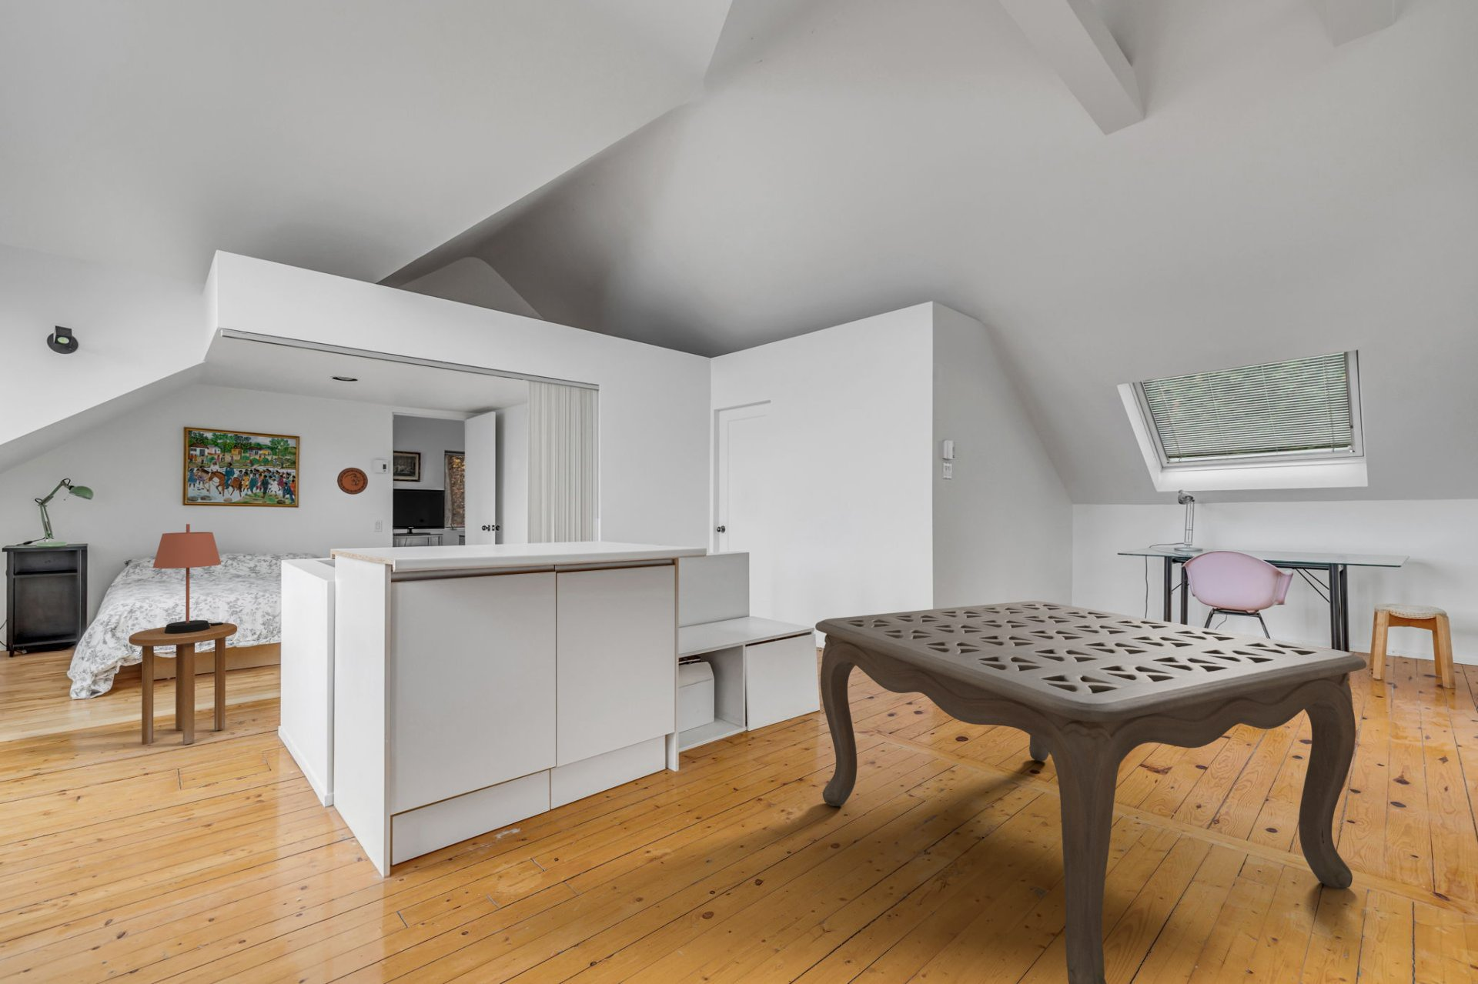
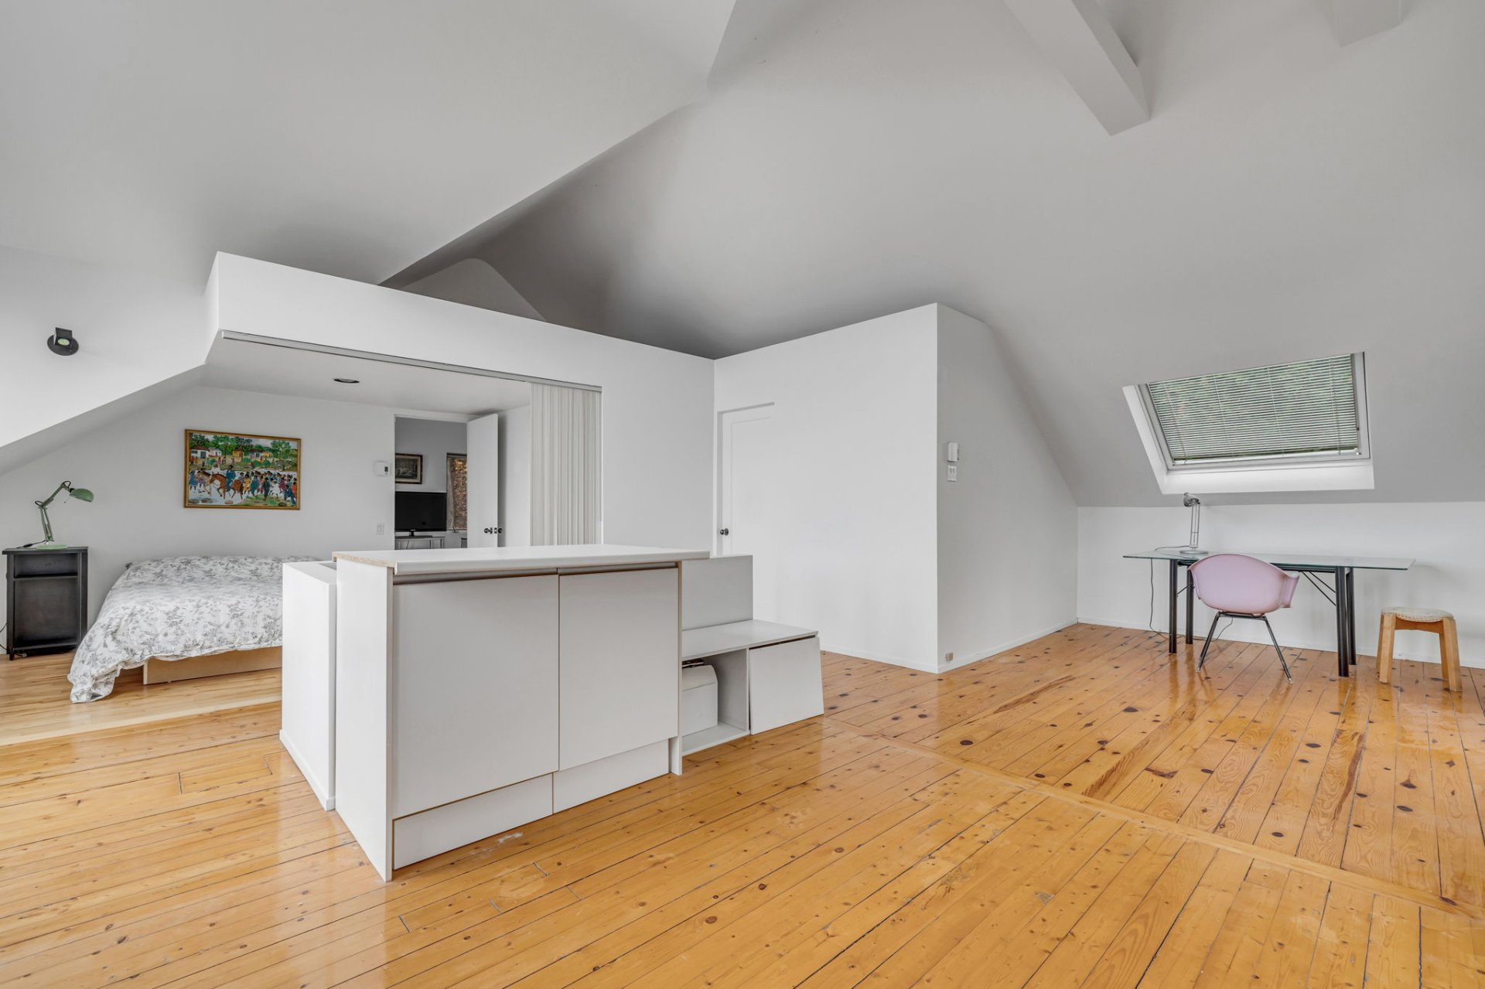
- side table [127,622,237,746]
- decorative plate [336,467,369,495]
- coffee table [814,600,1367,984]
- table lamp [152,523,224,634]
